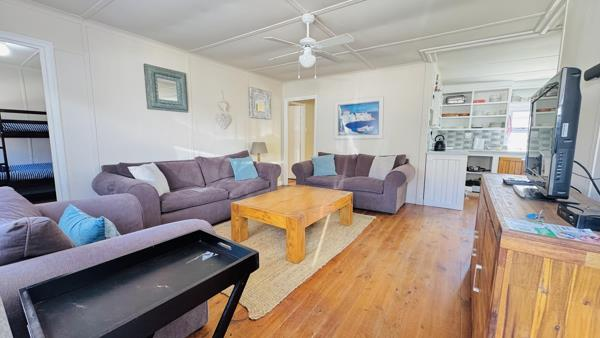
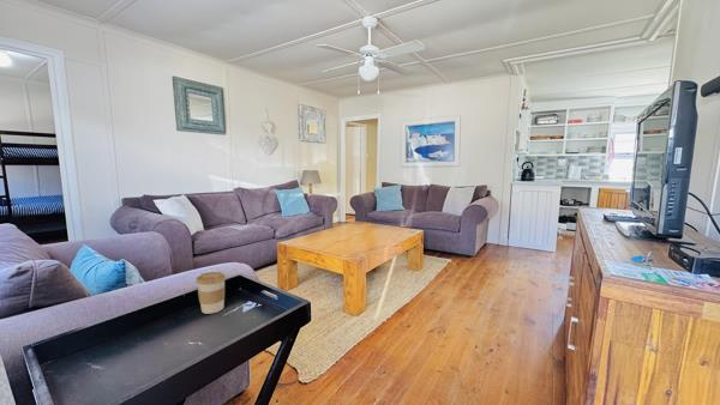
+ coffee cup [194,271,227,315]
